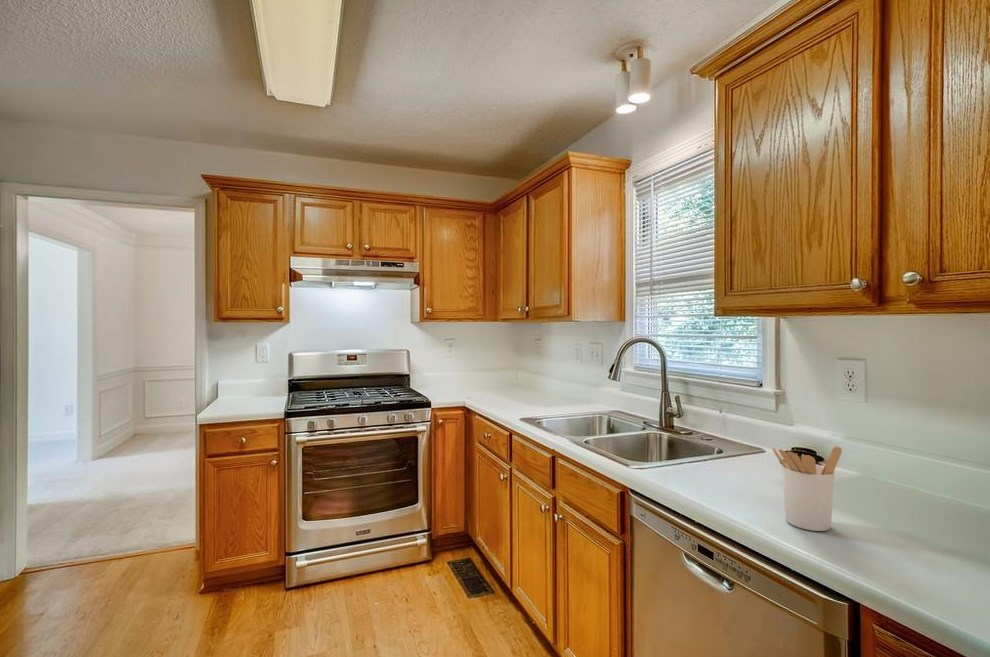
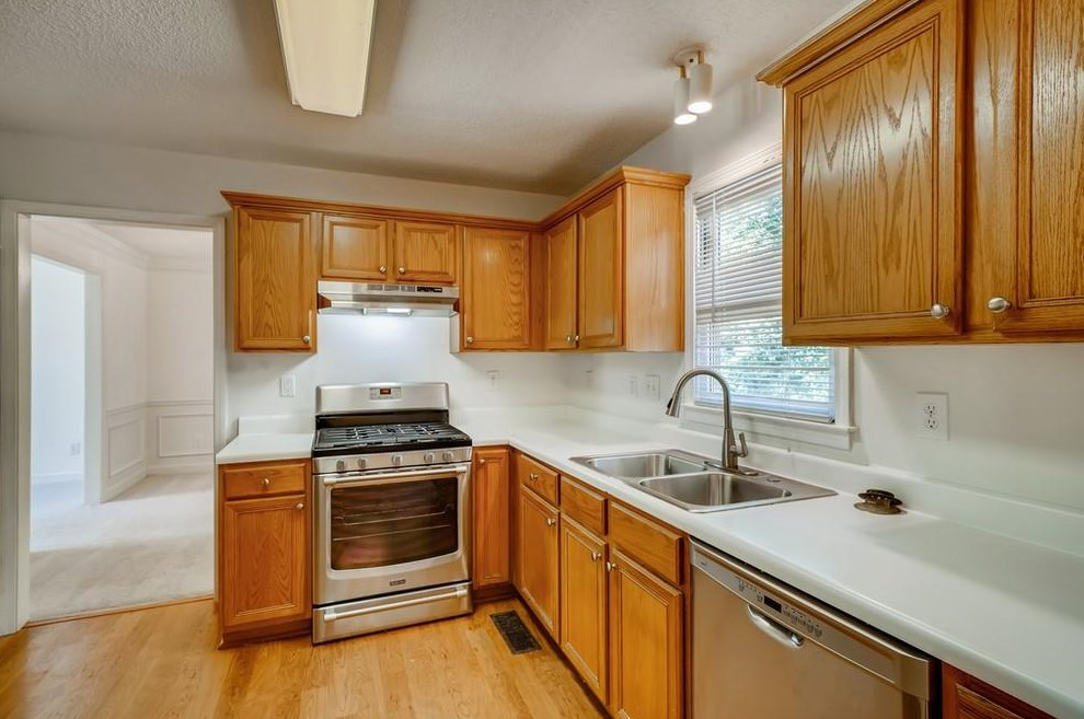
- utensil holder [771,445,843,532]
